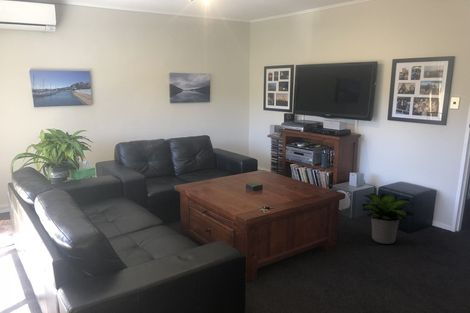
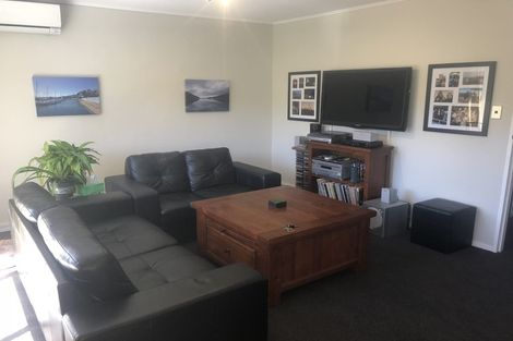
- potted plant [361,192,416,245]
